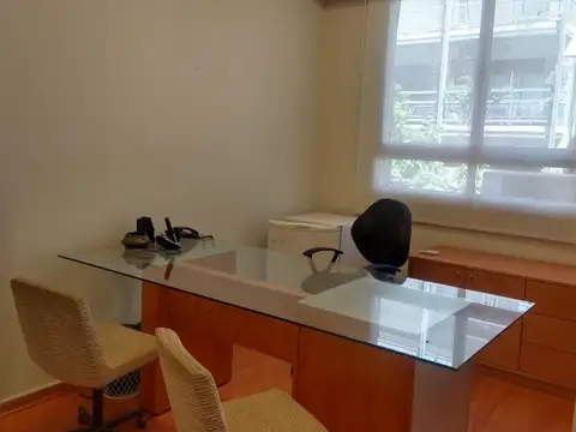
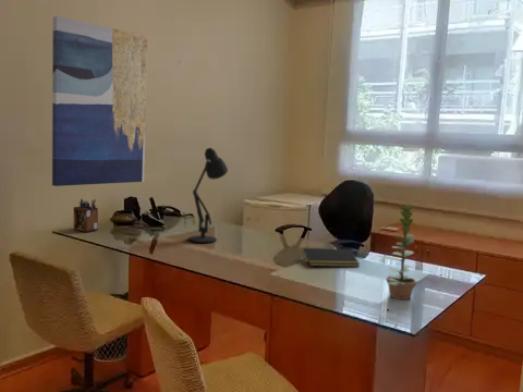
+ notepad [302,247,361,268]
+ desk lamp [188,147,229,244]
+ plant [381,204,418,301]
+ wall art [51,15,148,187]
+ desk organizer [73,197,99,233]
